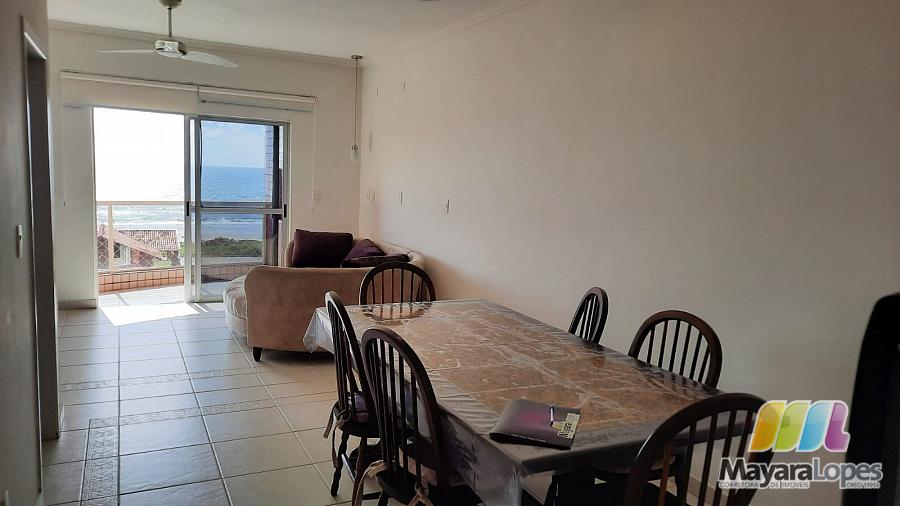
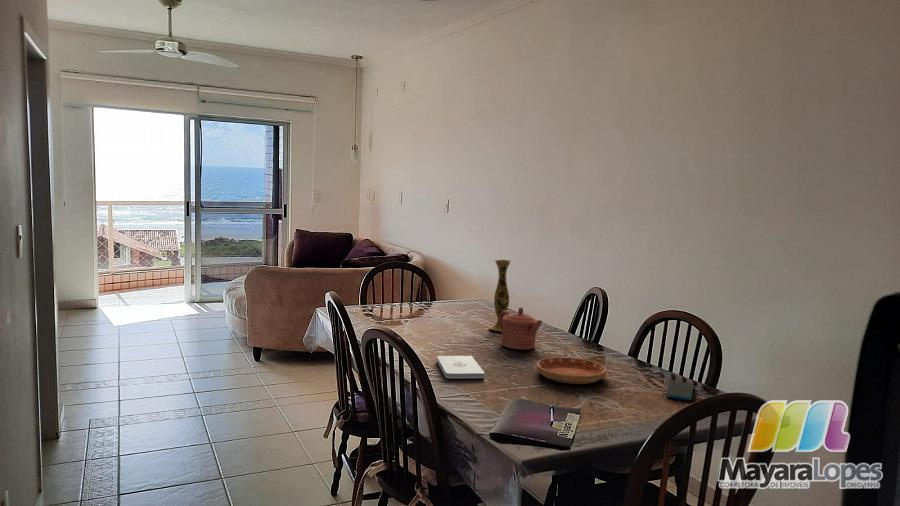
+ smartphone [665,380,694,401]
+ vase [487,259,512,333]
+ notepad [436,355,486,380]
+ saucer [536,356,607,385]
+ teapot [500,307,543,350]
